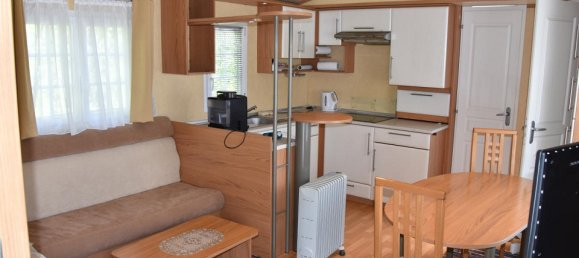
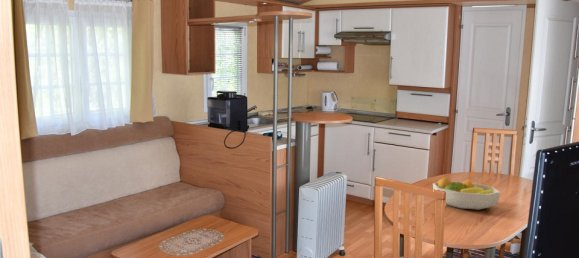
+ fruit bowl [432,176,501,211]
